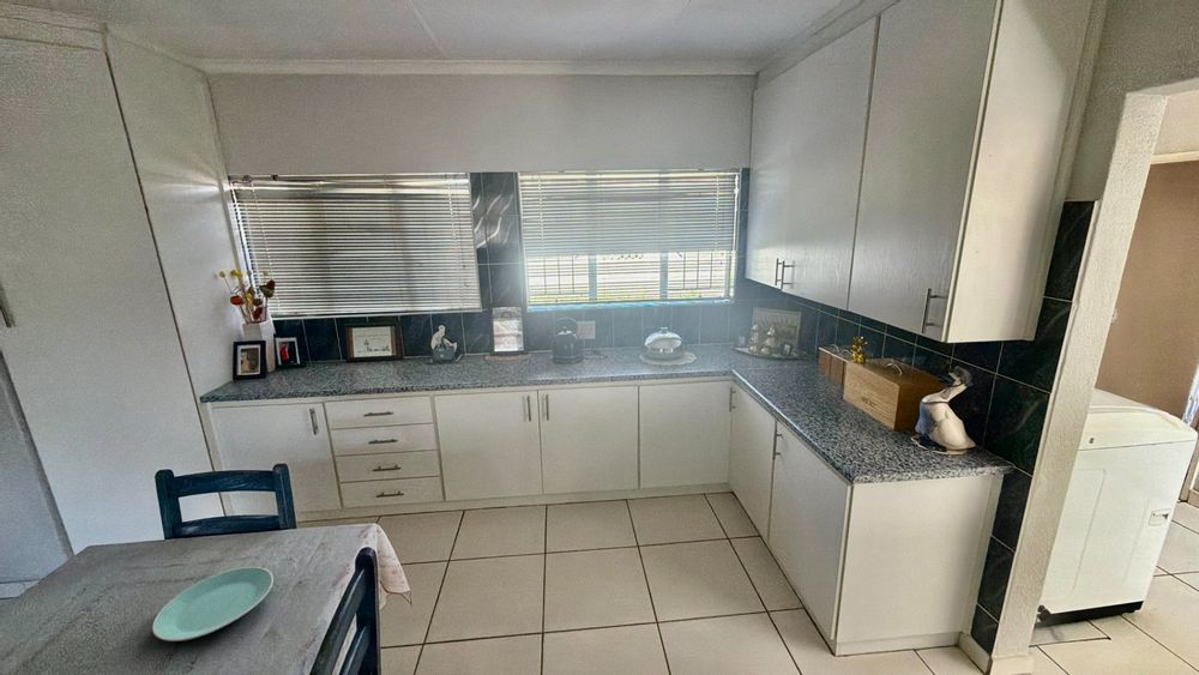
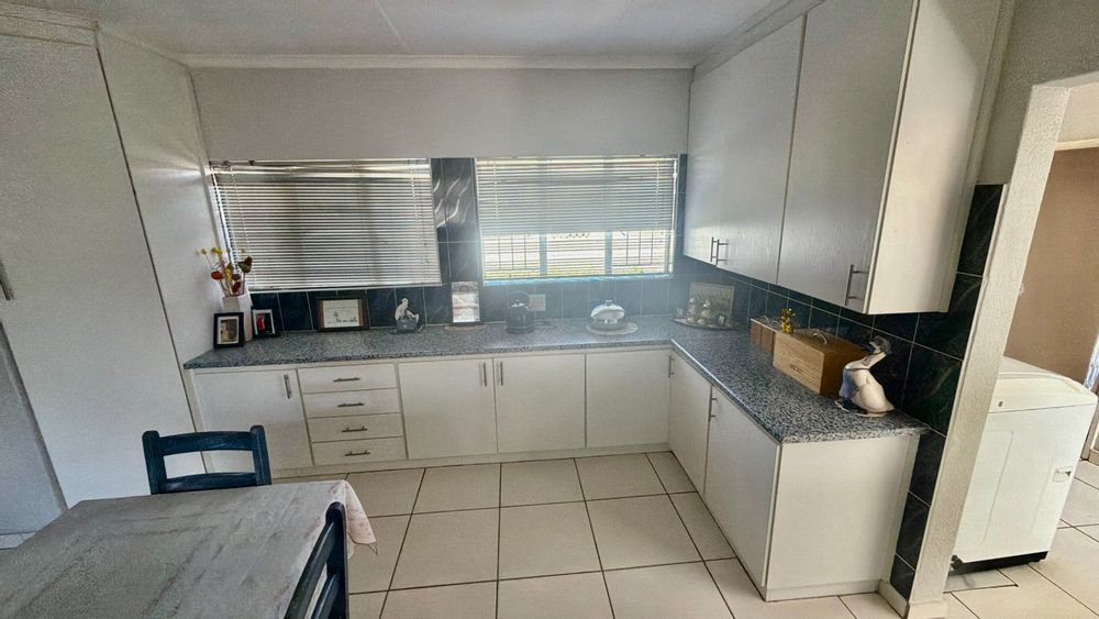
- plate [151,566,275,643]
